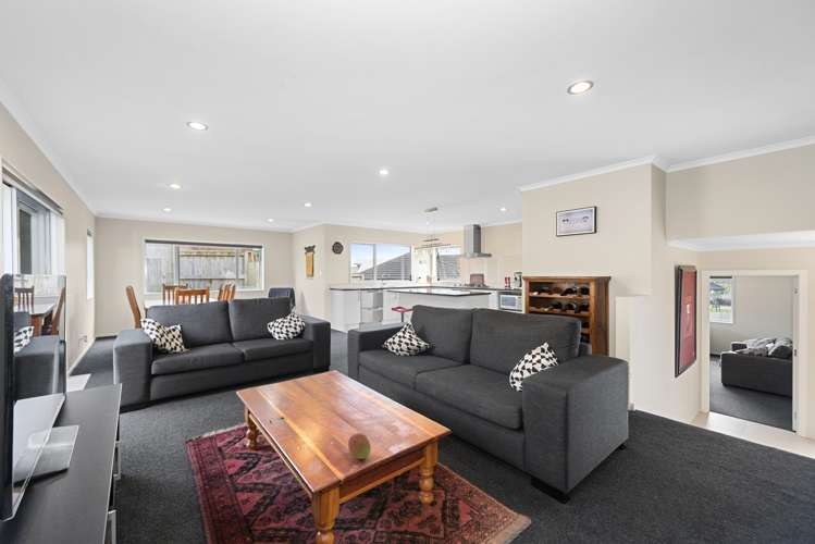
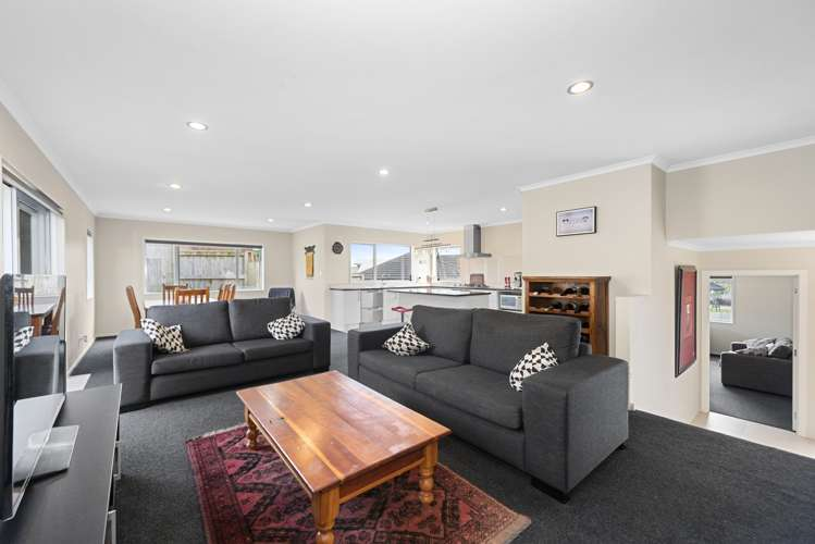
- fruit [347,432,372,460]
